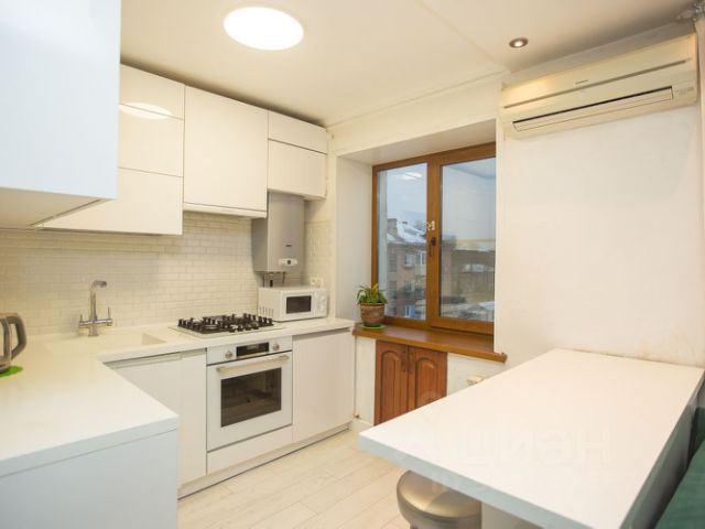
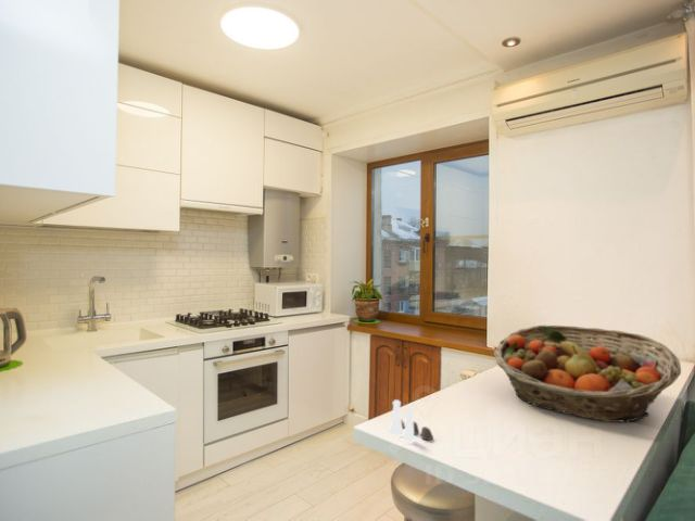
+ fruit basket [493,325,682,423]
+ salt and pepper shaker set [388,398,434,443]
